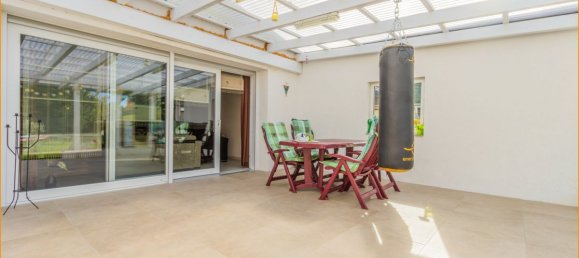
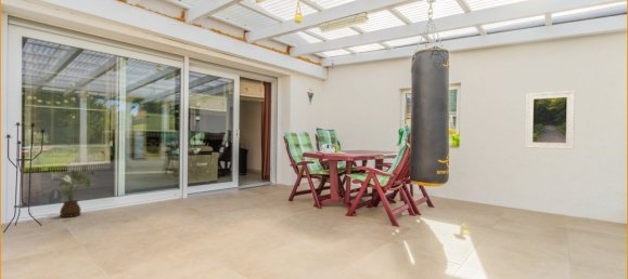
+ house plant [49,169,97,218]
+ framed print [525,90,576,150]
